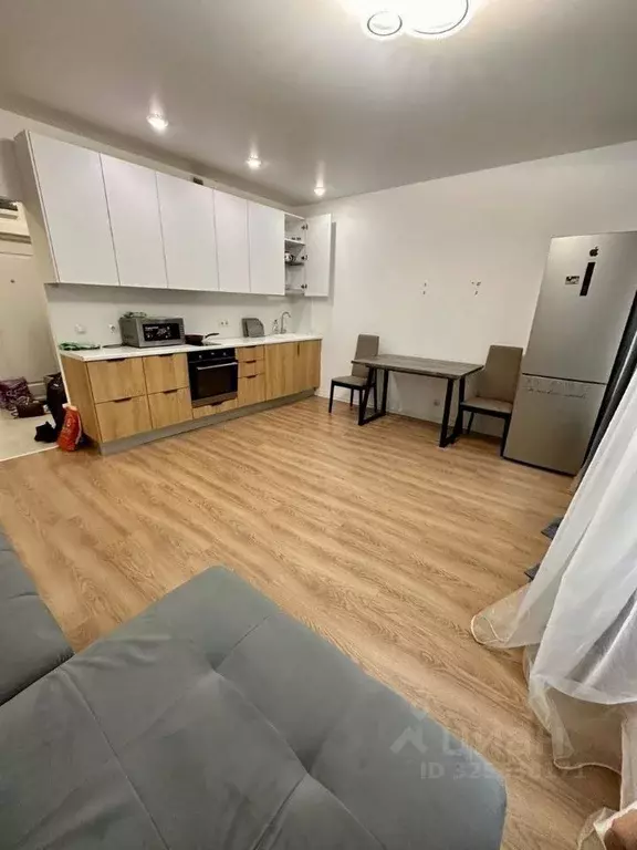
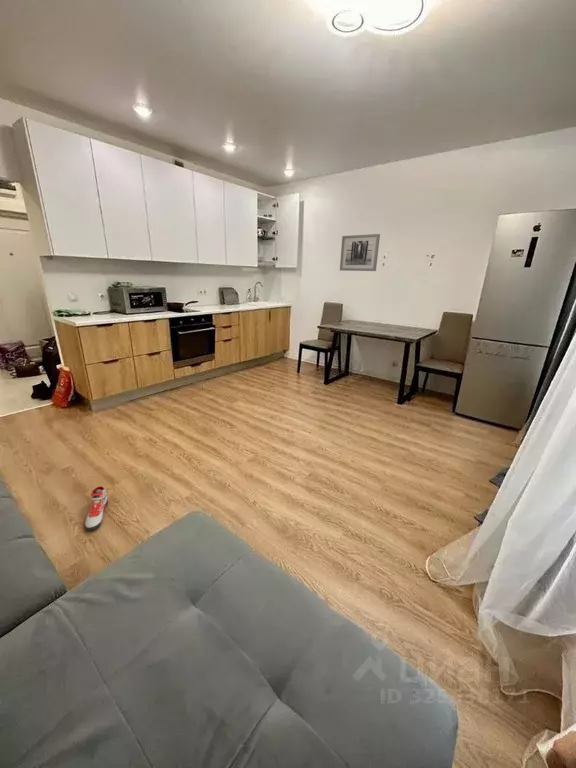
+ wall art [339,233,381,272]
+ sneaker [84,485,109,531]
